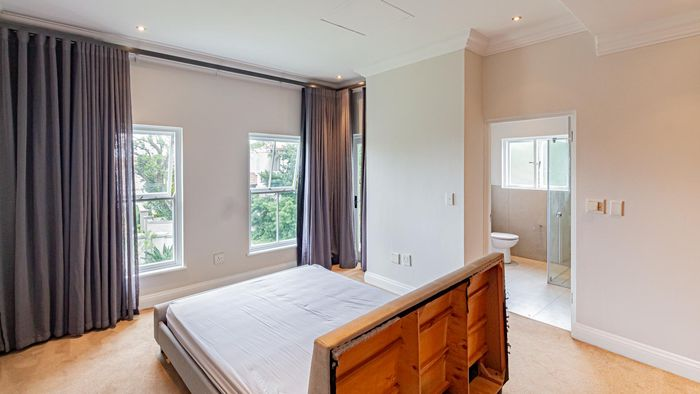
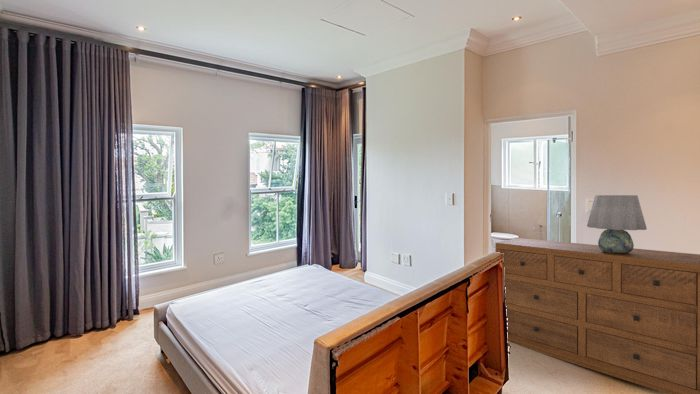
+ table lamp [586,194,648,254]
+ dresser [494,237,700,394]
